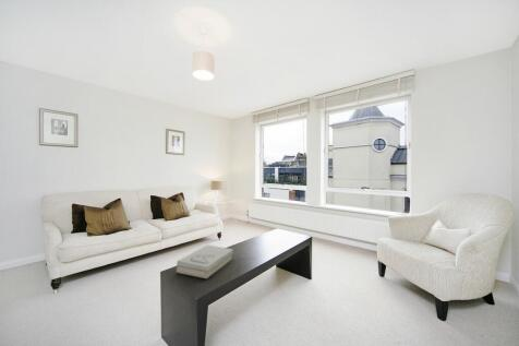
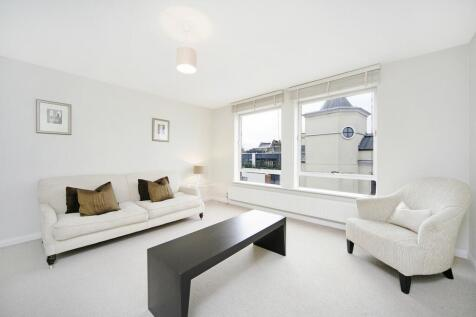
- books [174,243,234,279]
